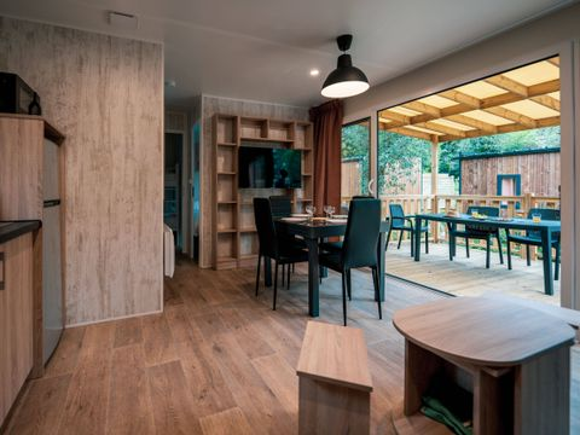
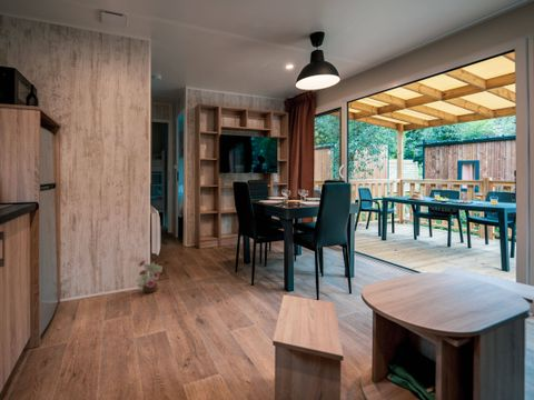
+ decorative plant [135,259,164,294]
